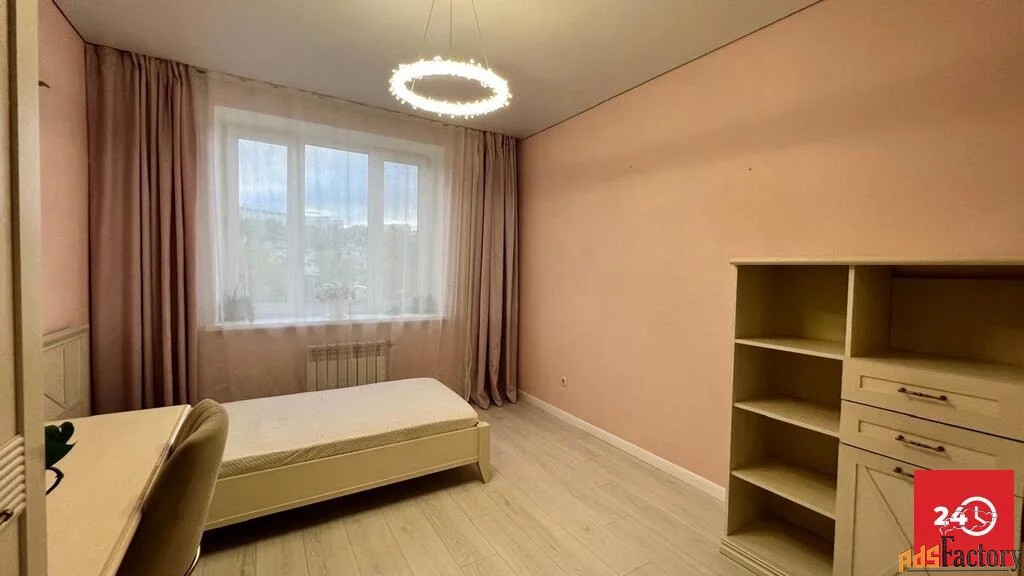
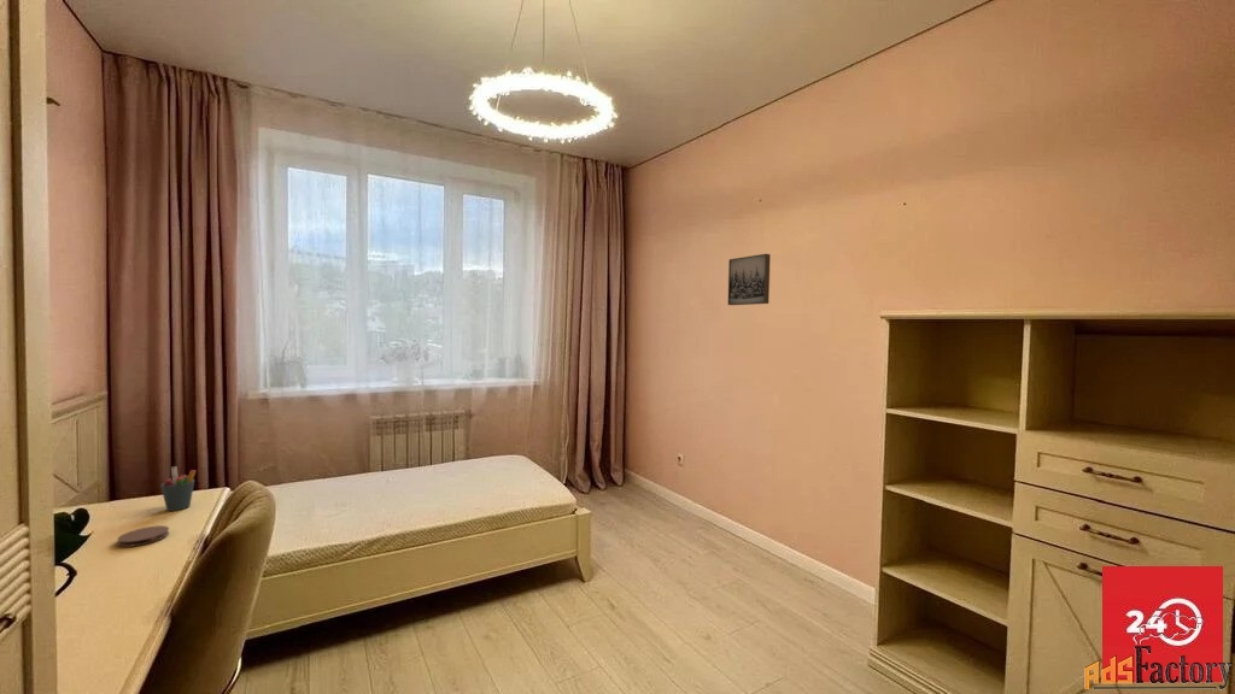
+ pen holder [160,465,197,512]
+ wall art [727,253,772,306]
+ coaster [117,524,170,548]
